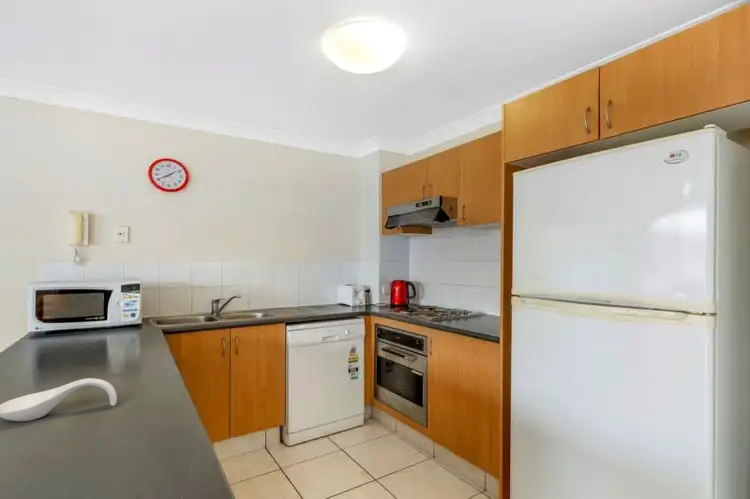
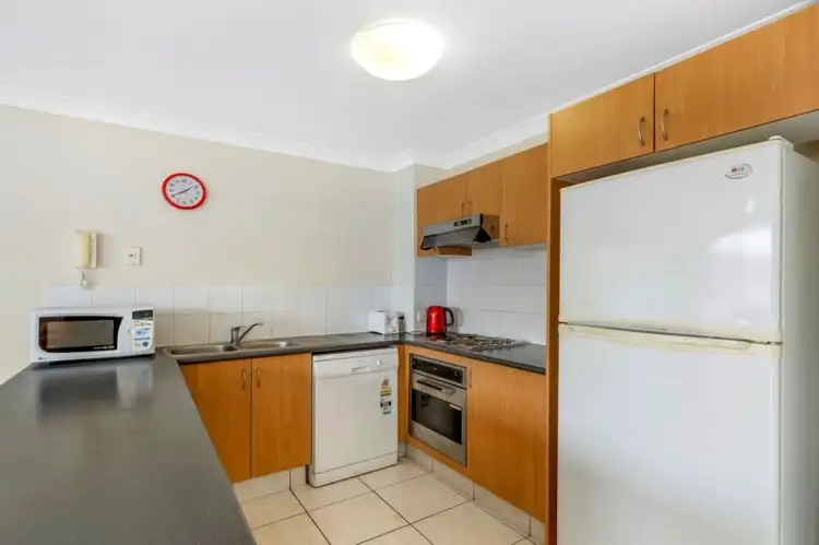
- spoon rest [0,377,118,422]
